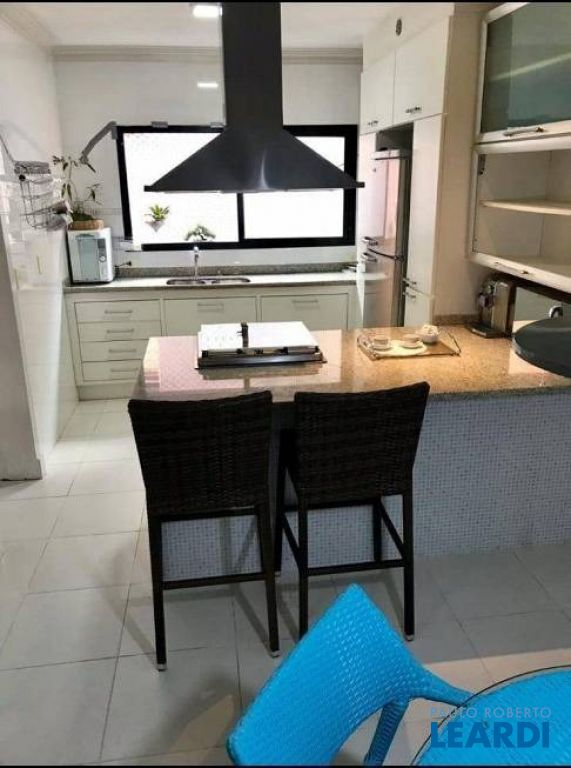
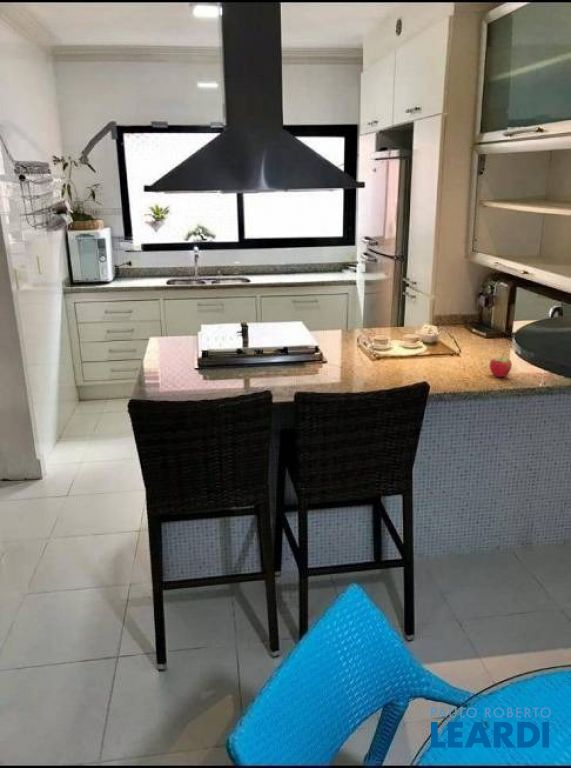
+ apple [489,351,513,378]
